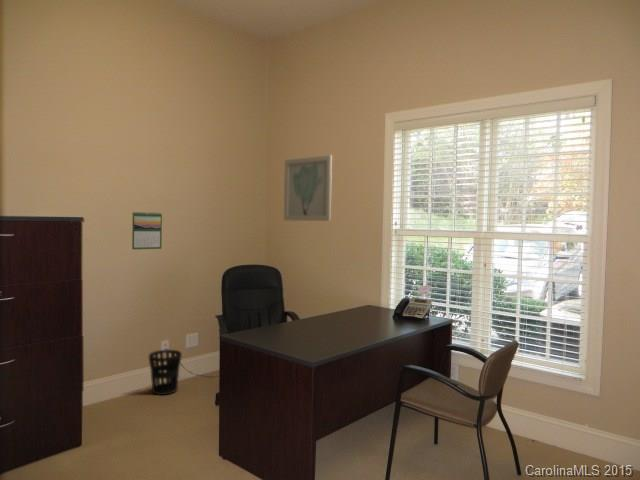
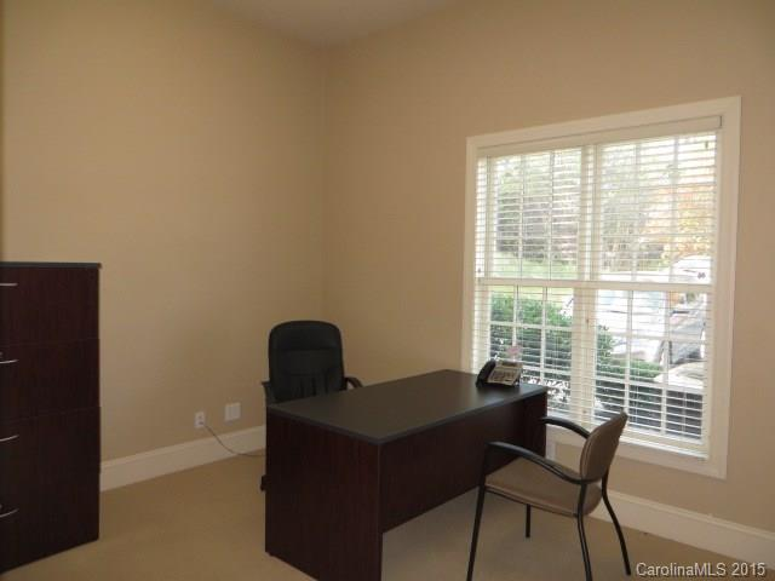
- wastebasket [148,349,183,396]
- wall art [283,154,333,222]
- calendar [131,211,163,250]
